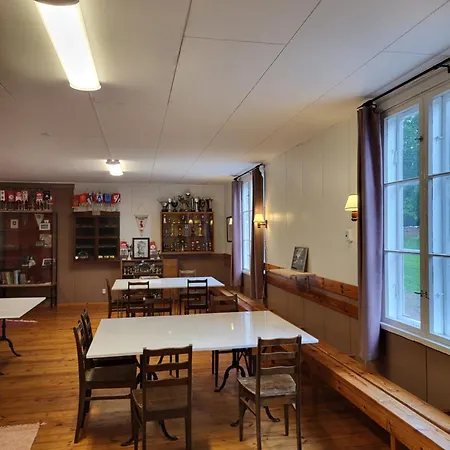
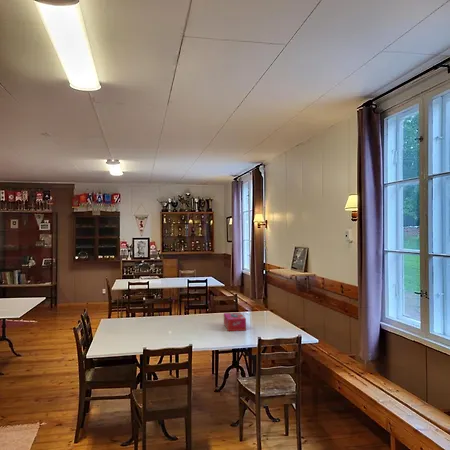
+ tissue box [223,312,247,332]
